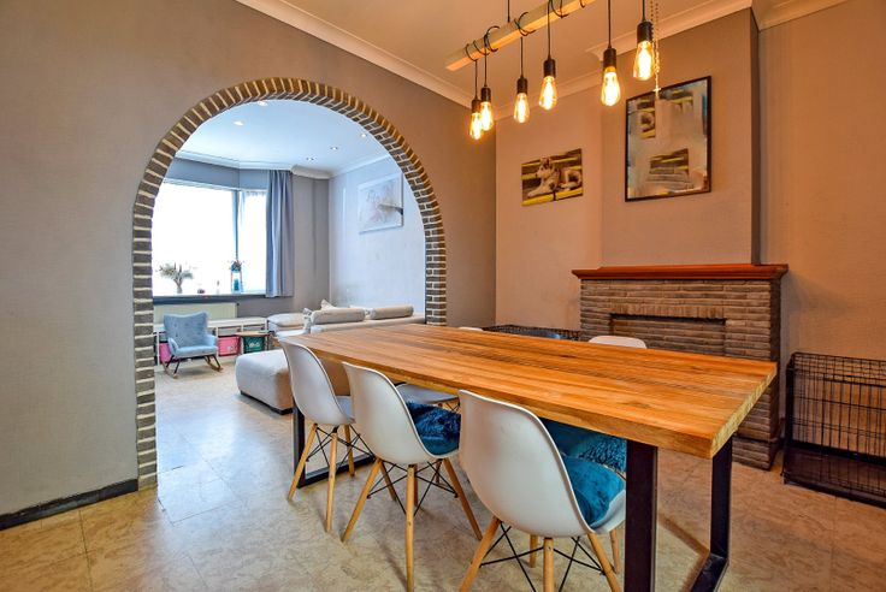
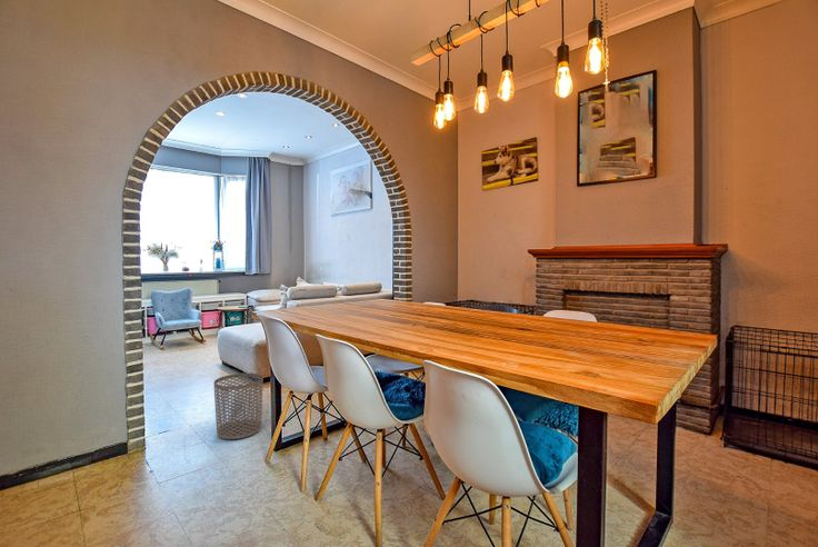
+ waste bin [213,372,265,440]
